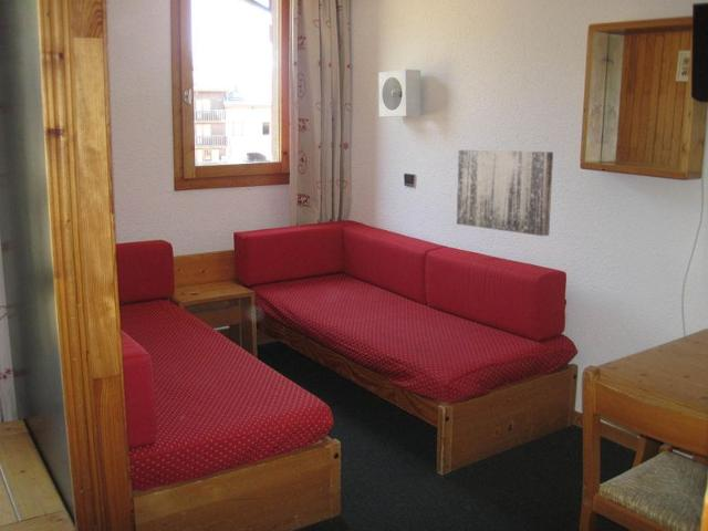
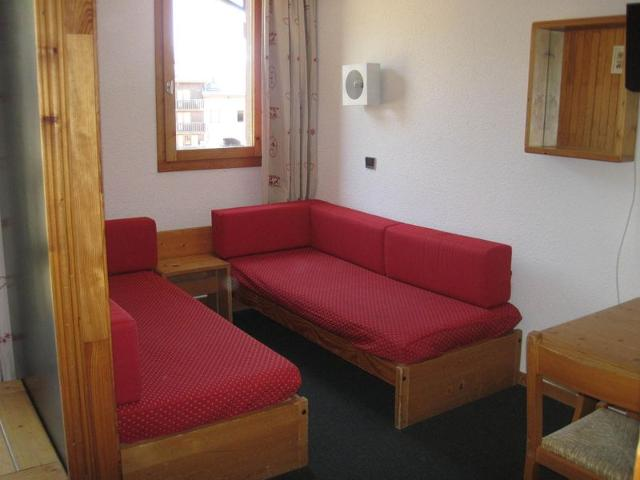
- wall art [456,149,554,237]
